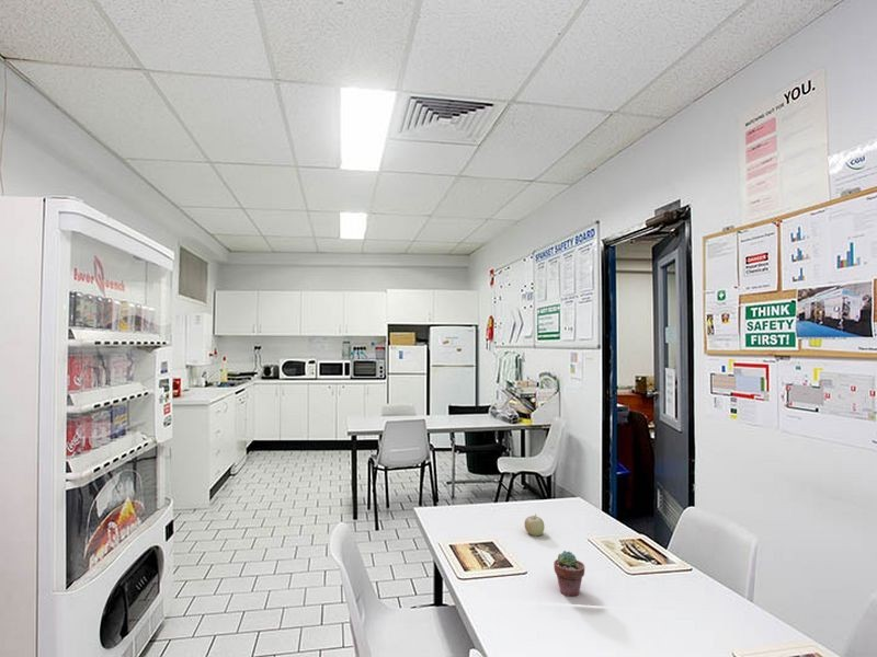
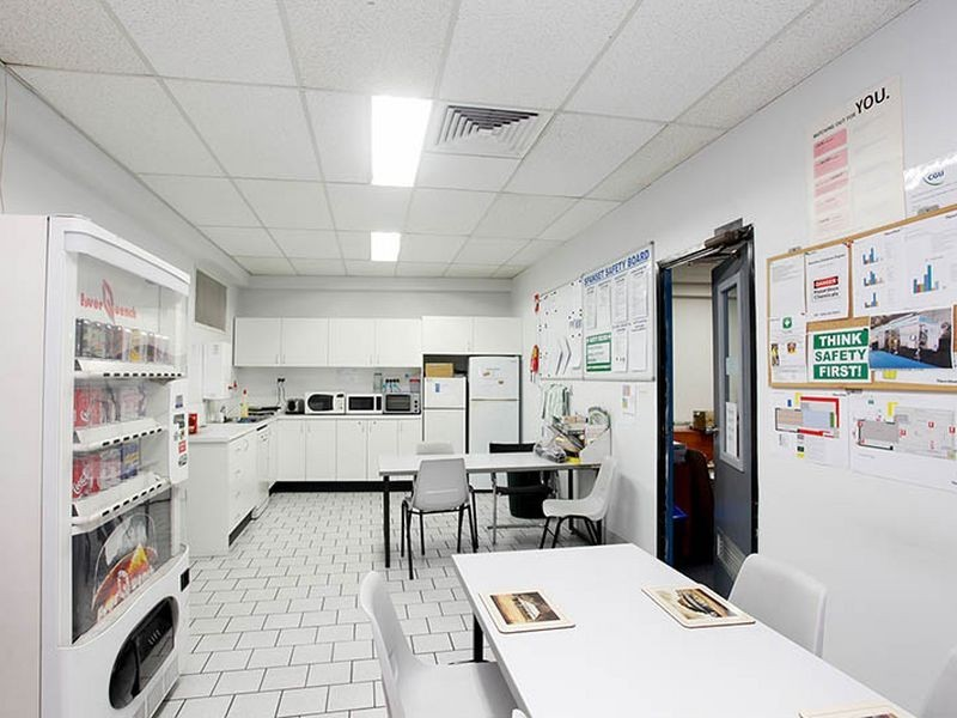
- potted succulent [553,550,585,598]
- fruit [523,512,546,537]
